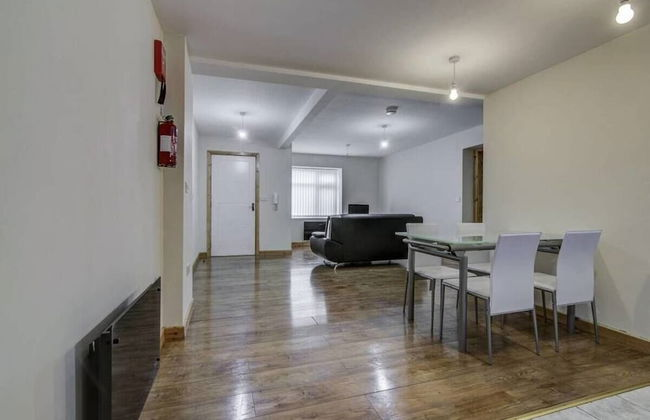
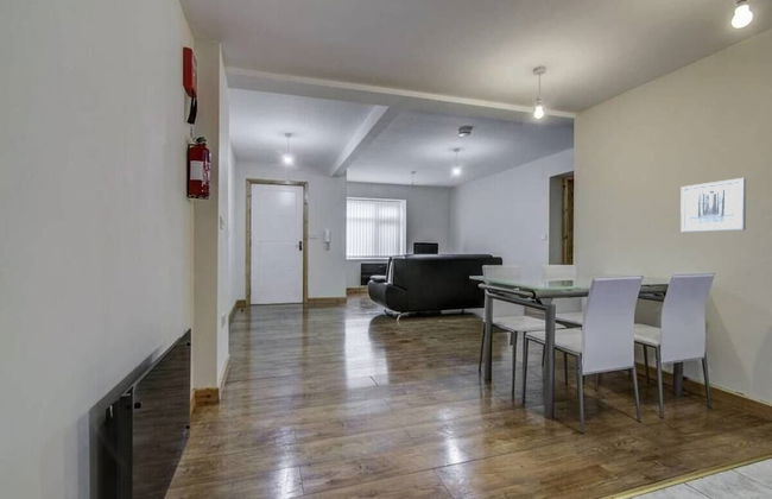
+ wall art [679,177,747,233]
